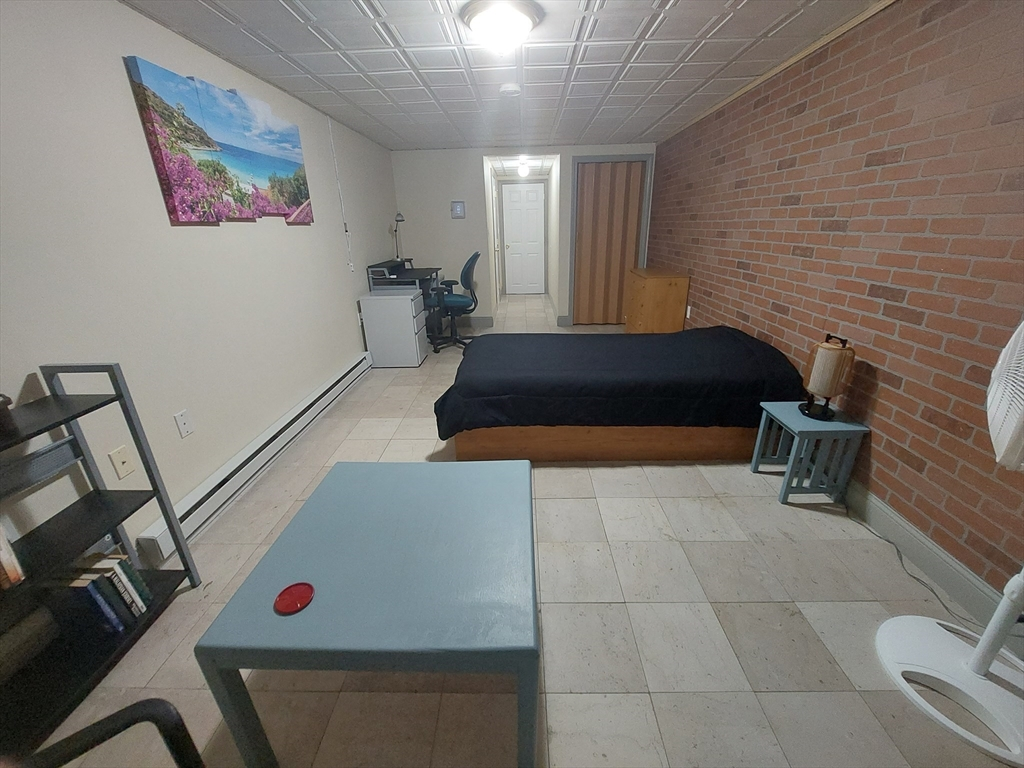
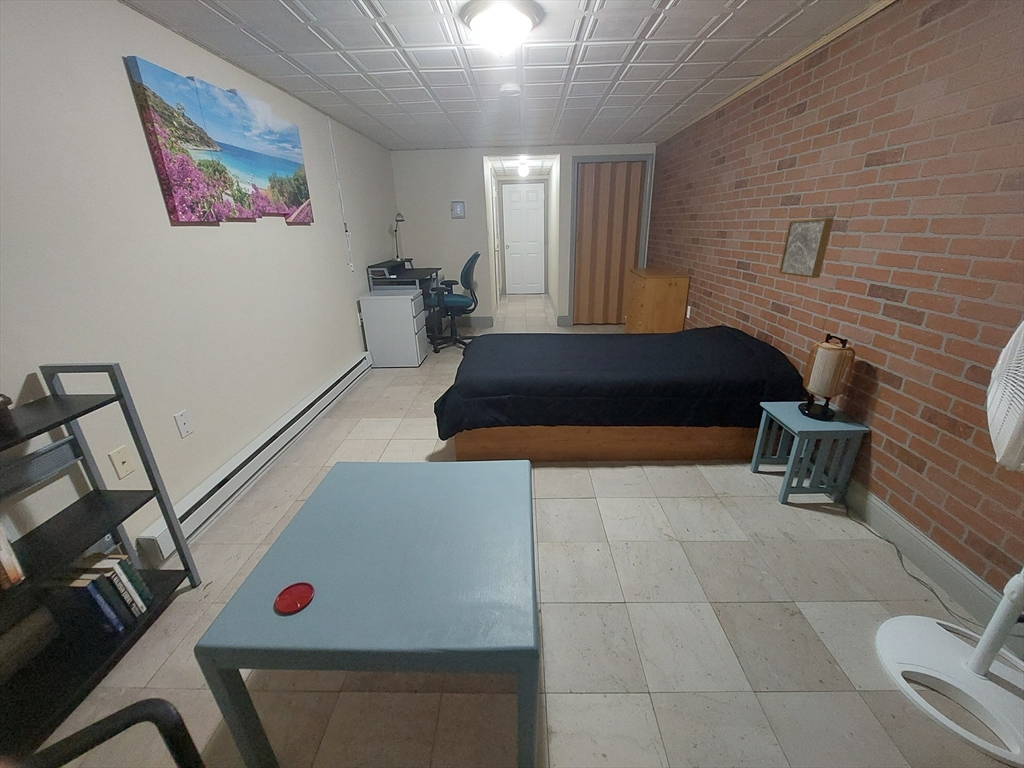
+ wall art [778,217,835,279]
